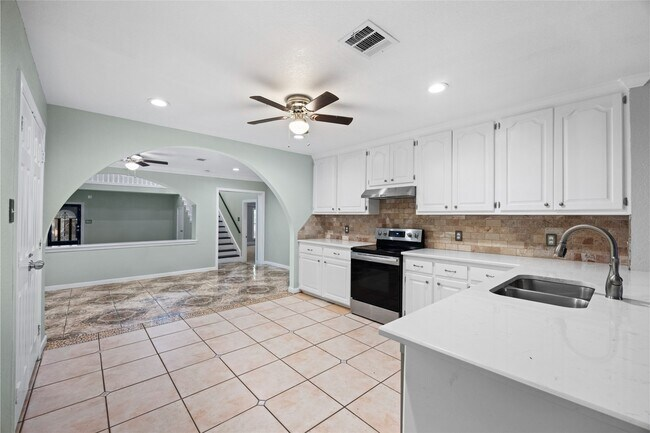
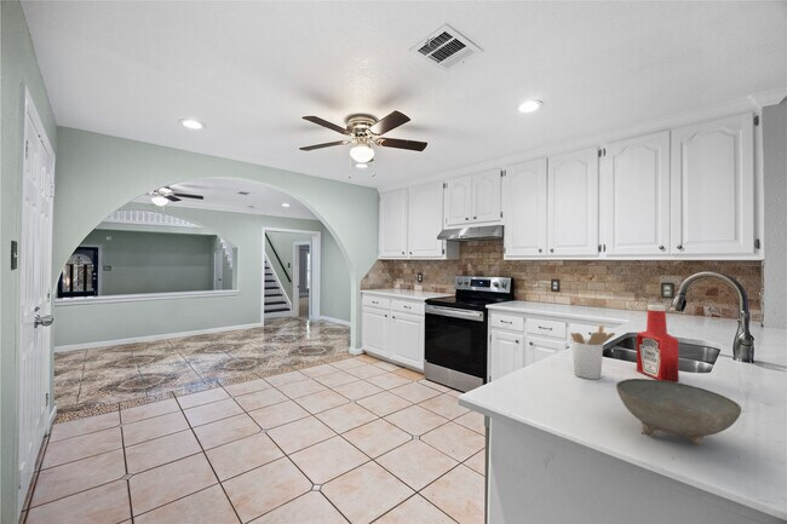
+ bowl [615,378,742,447]
+ soap bottle [636,304,679,382]
+ utensil holder [569,324,616,380]
